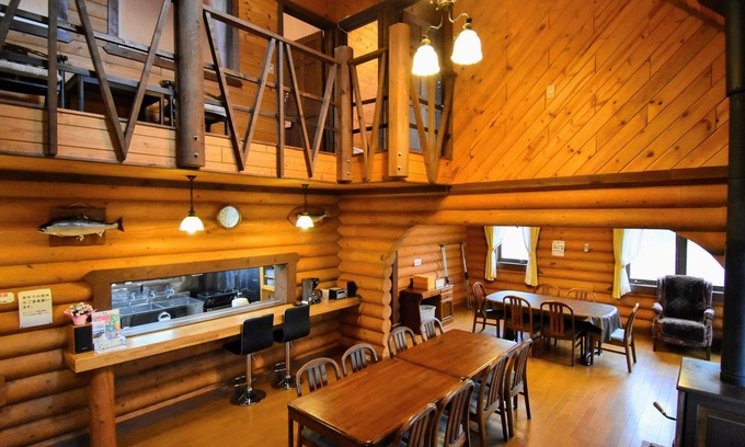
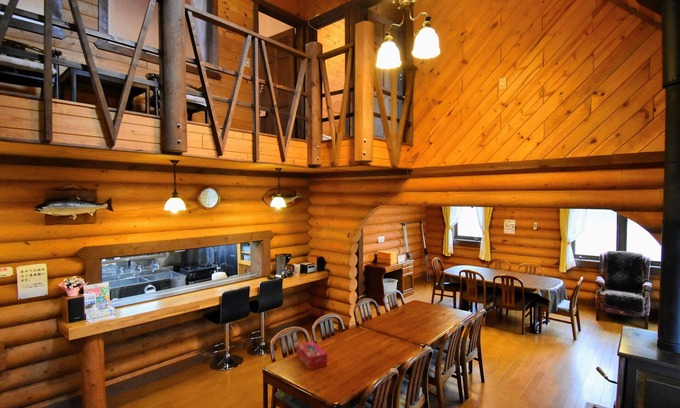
+ tissue box [296,340,328,371]
